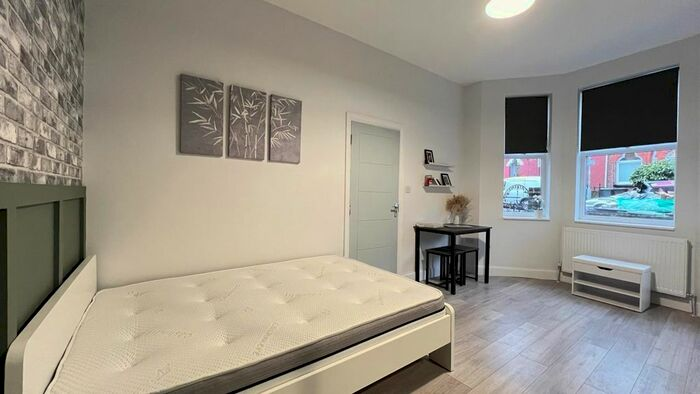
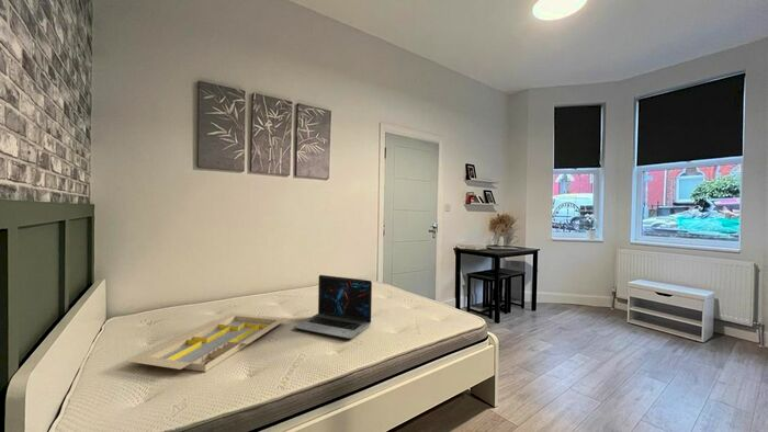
+ serving tray [125,311,289,373]
+ laptop [292,274,373,340]
